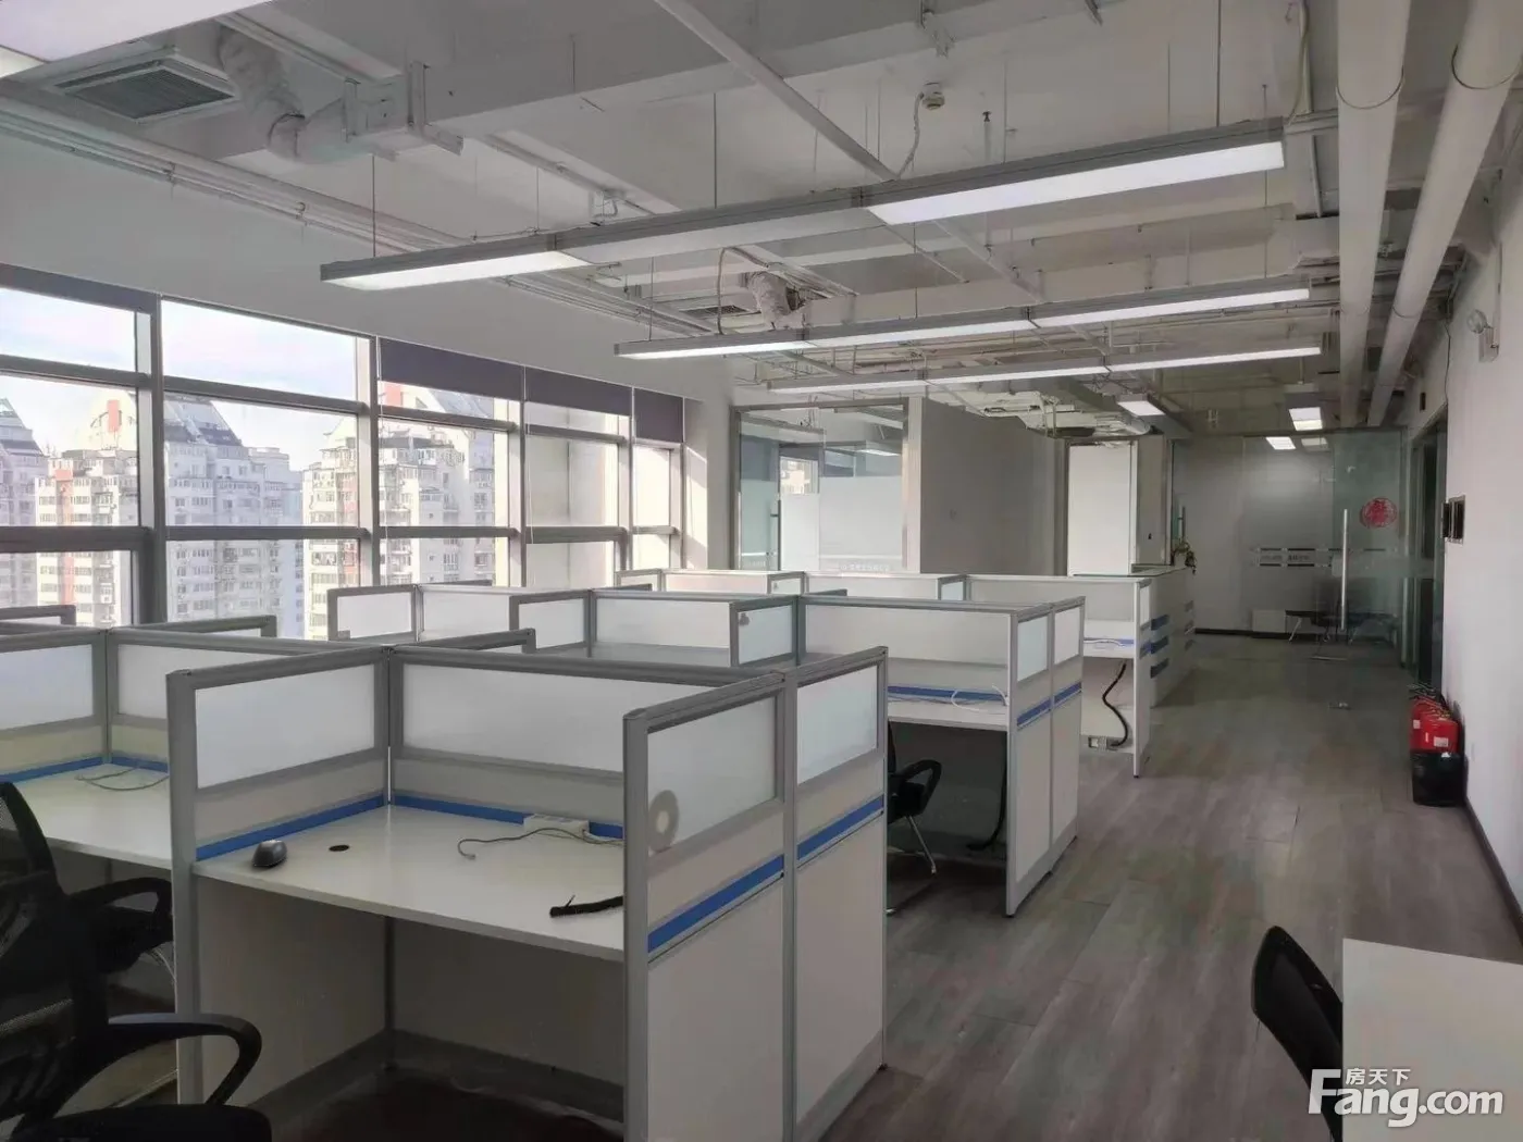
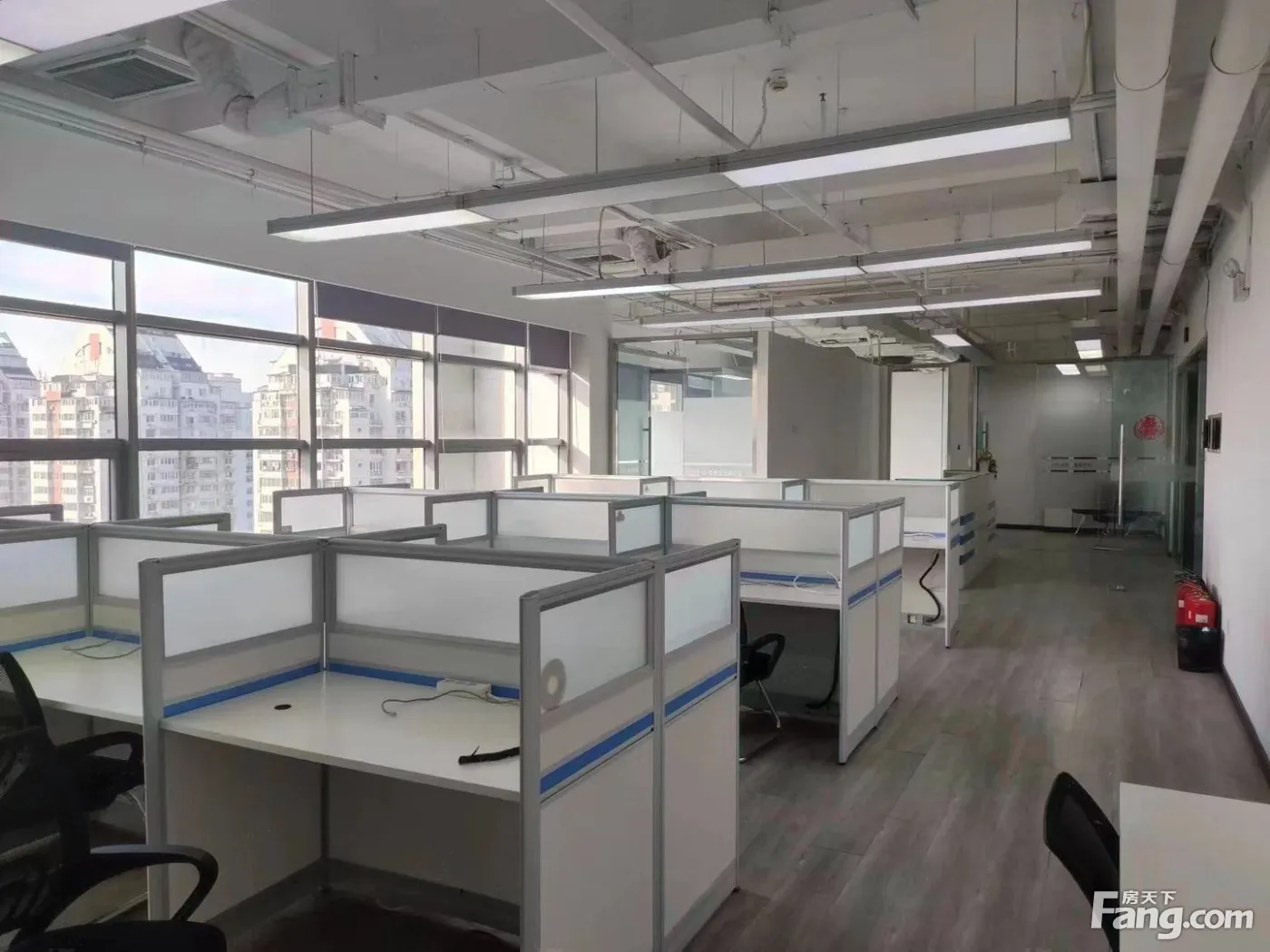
- mouse [252,839,288,868]
